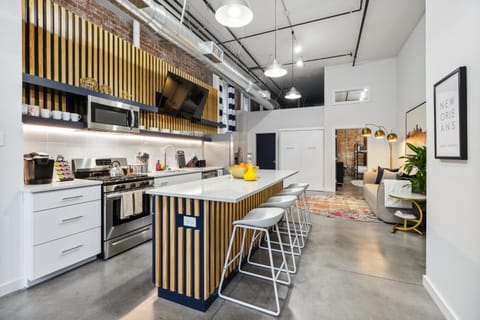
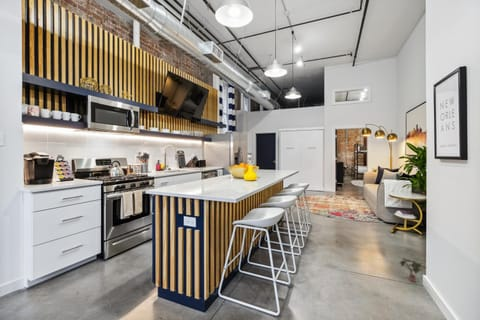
+ potted plant [397,257,424,283]
